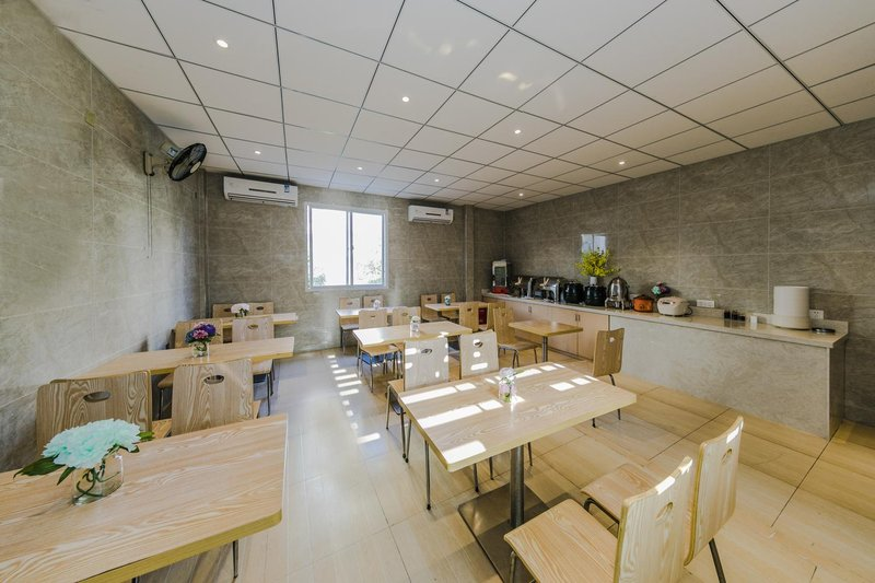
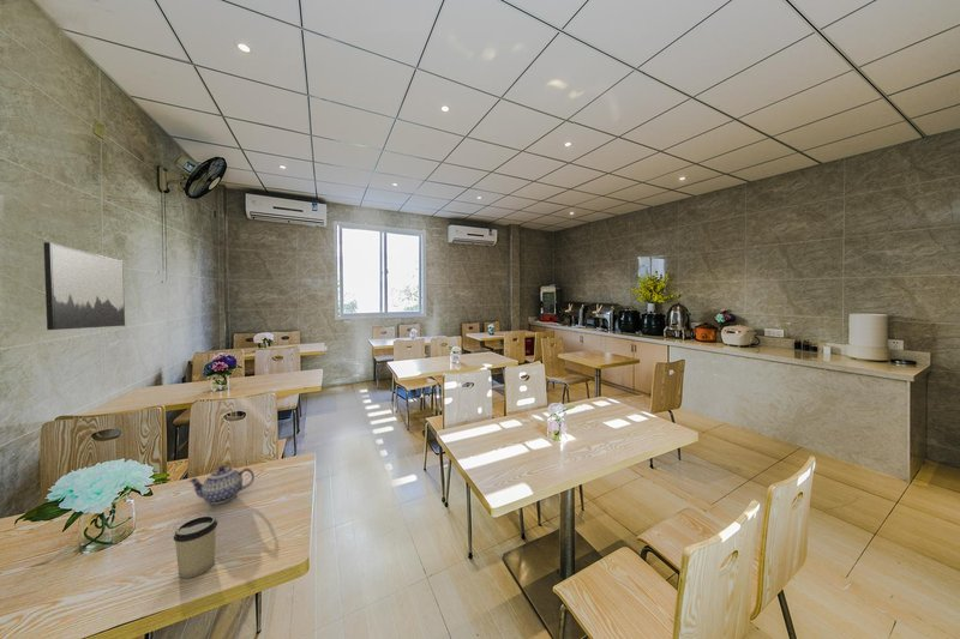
+ wall art [42,241,126,331]
+ cup [173,514,218,580]
+ teapot [187,465,256,506]
